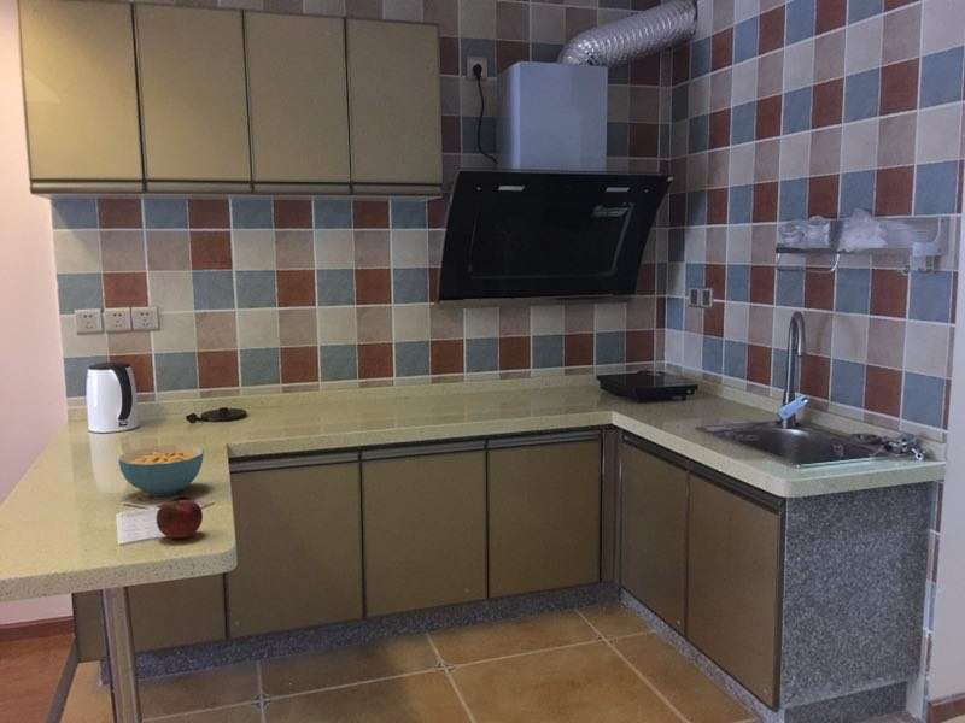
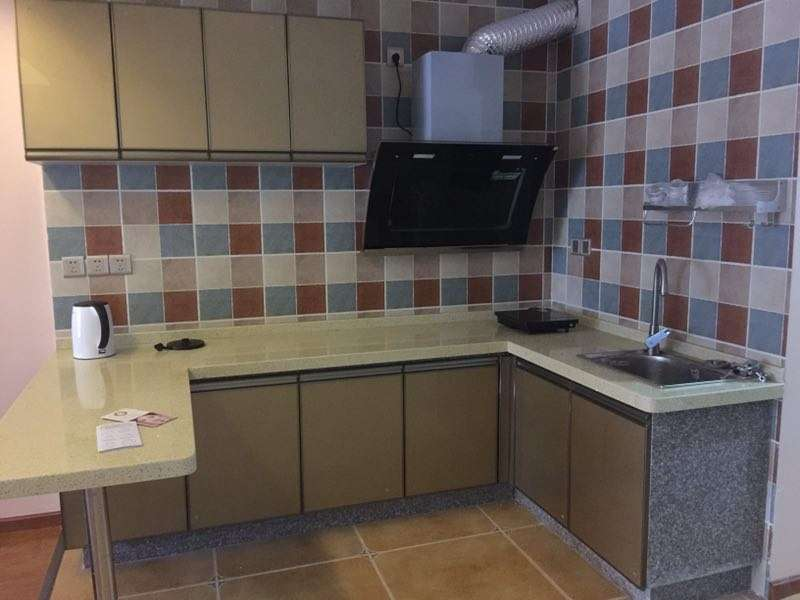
- fruit [156,496,204,539]
- cereal bowl [117,443,205,496]
